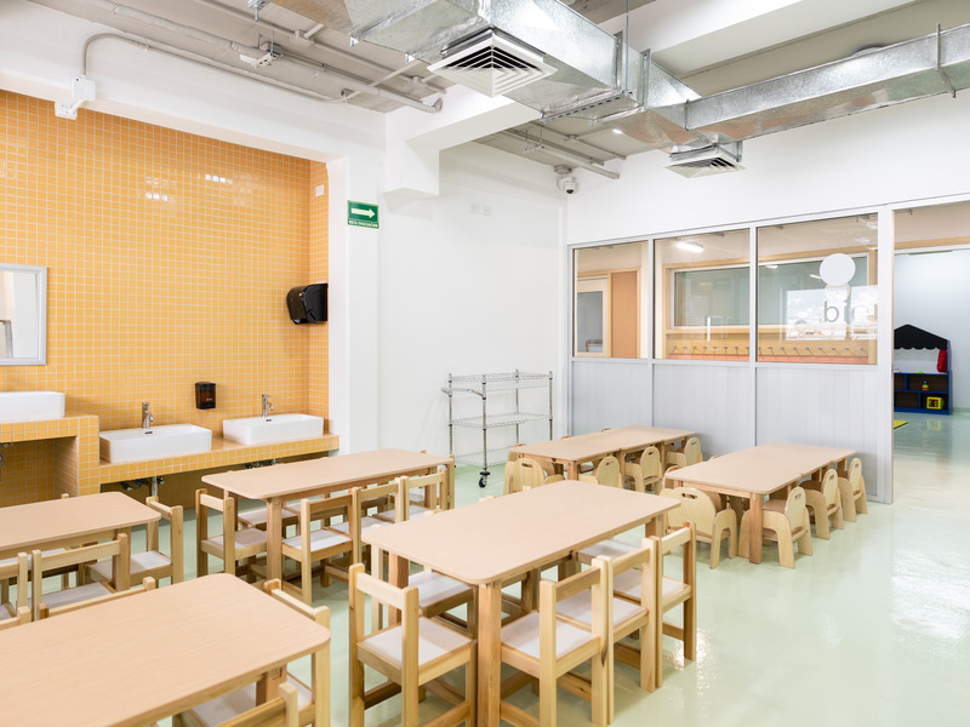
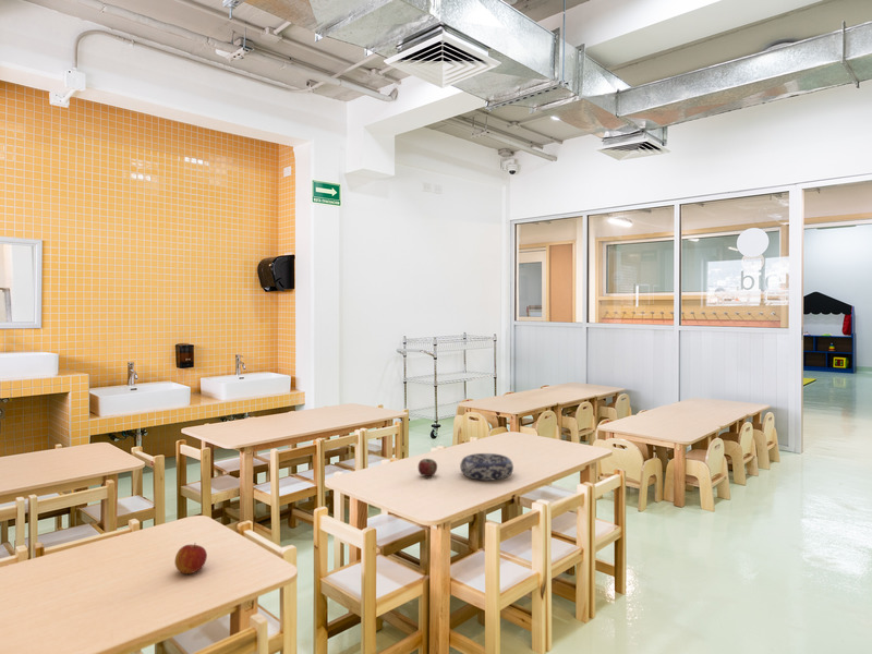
+ apple [417,458,438,477]
+ apple [173,542,208,574]
+ decorative bowl [459,452,514,482]
